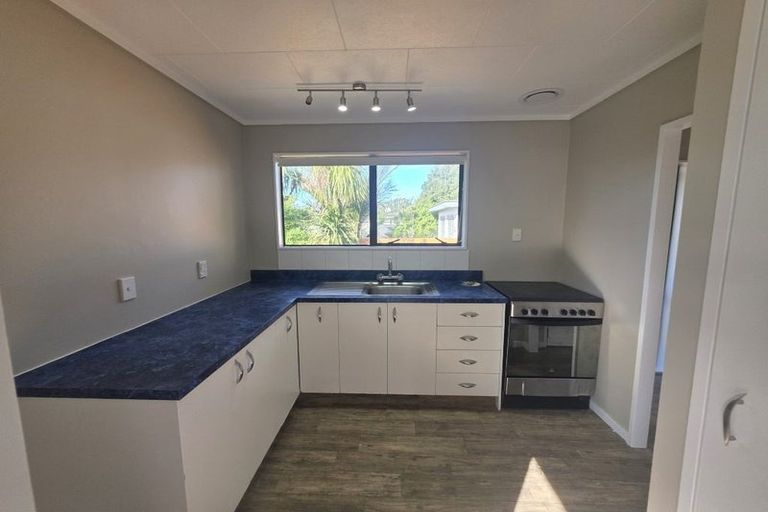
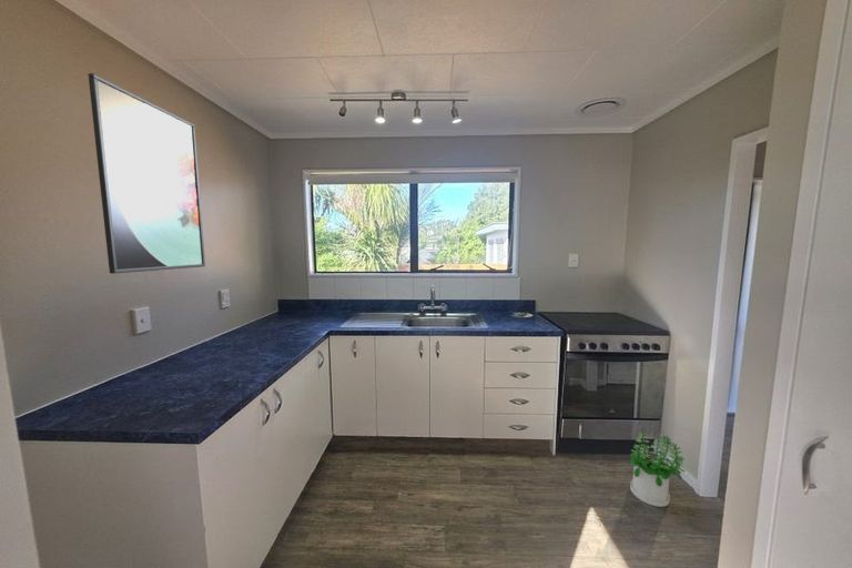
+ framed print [88,72,206,274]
+ potted plant [629,429,686,508]
